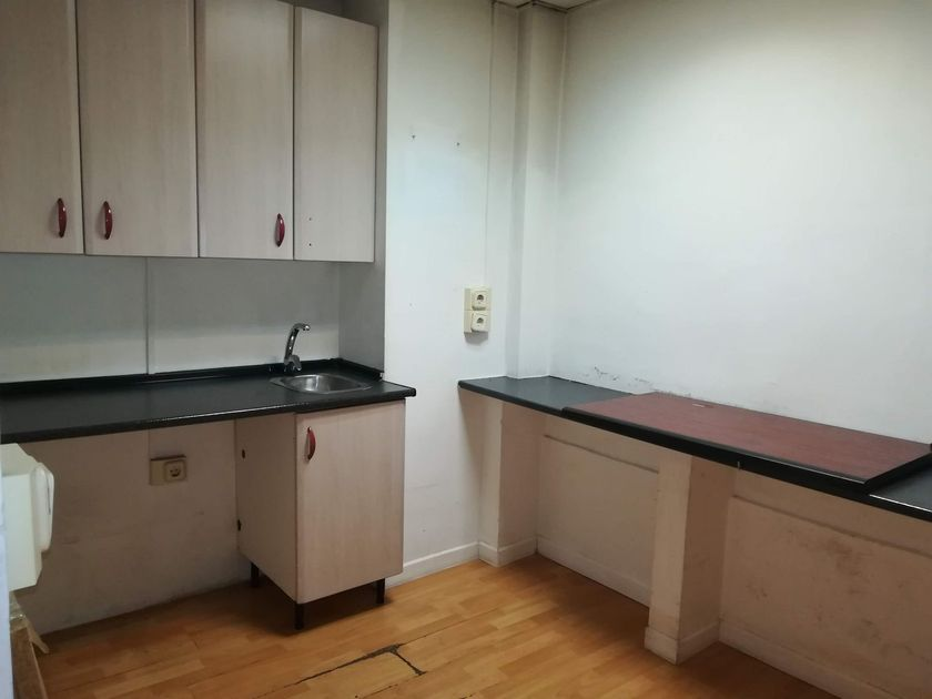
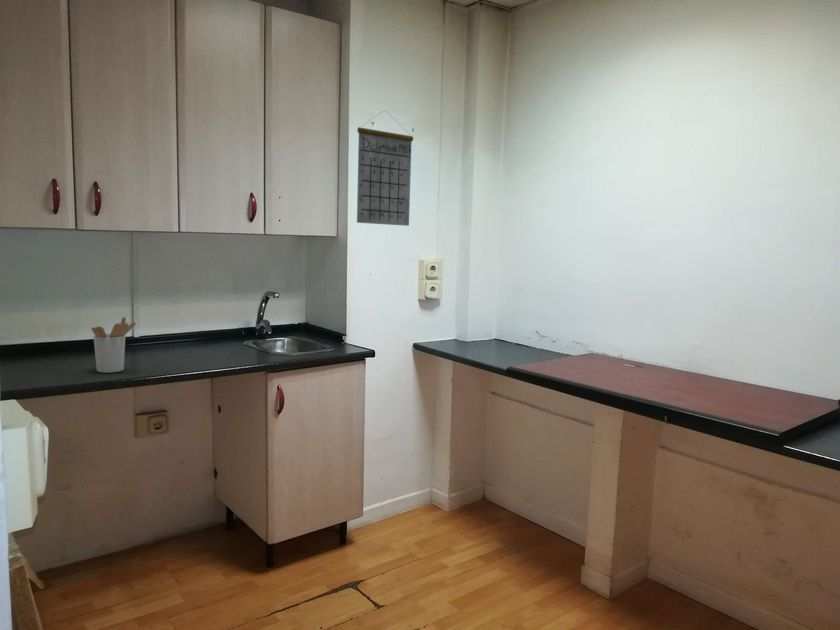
+ calendar [356,109,414,227]
+ utensil holder [90,316,137,374]
